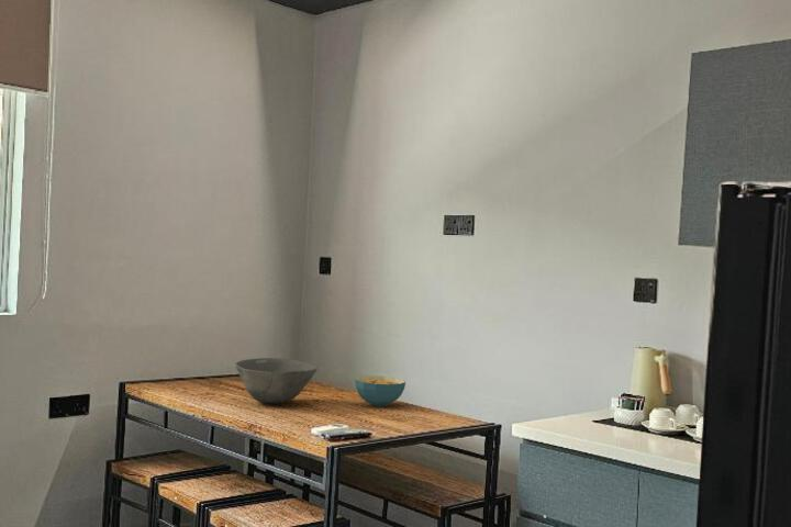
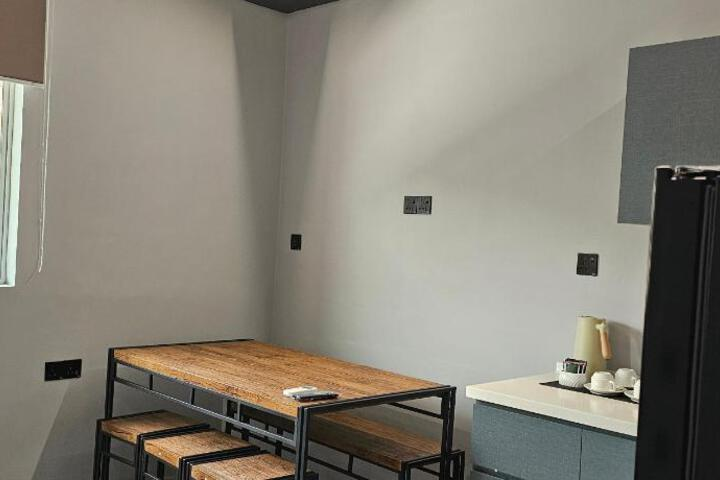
- bowl [234,357,317,404]
- cereal bowl [354,374,406,407]
